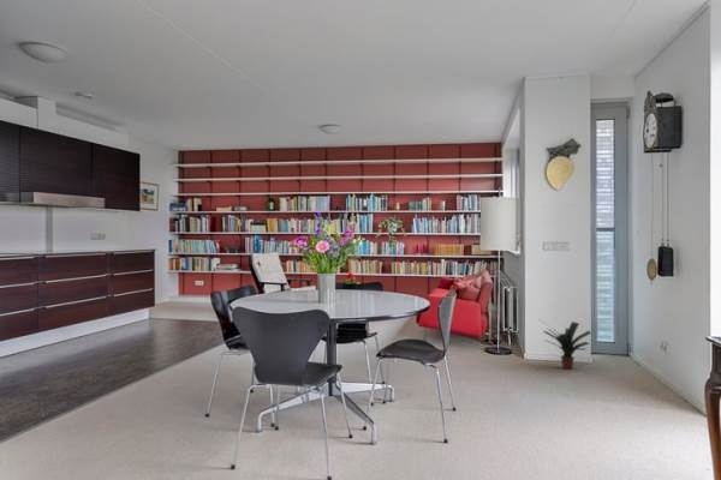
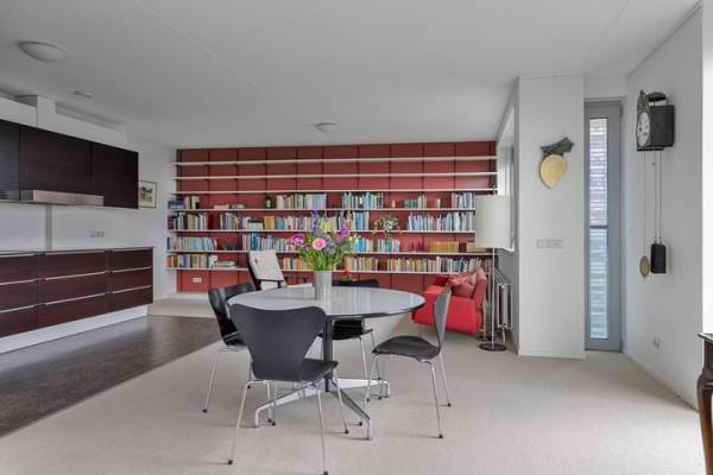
- potted plant [536,317,592,370]
